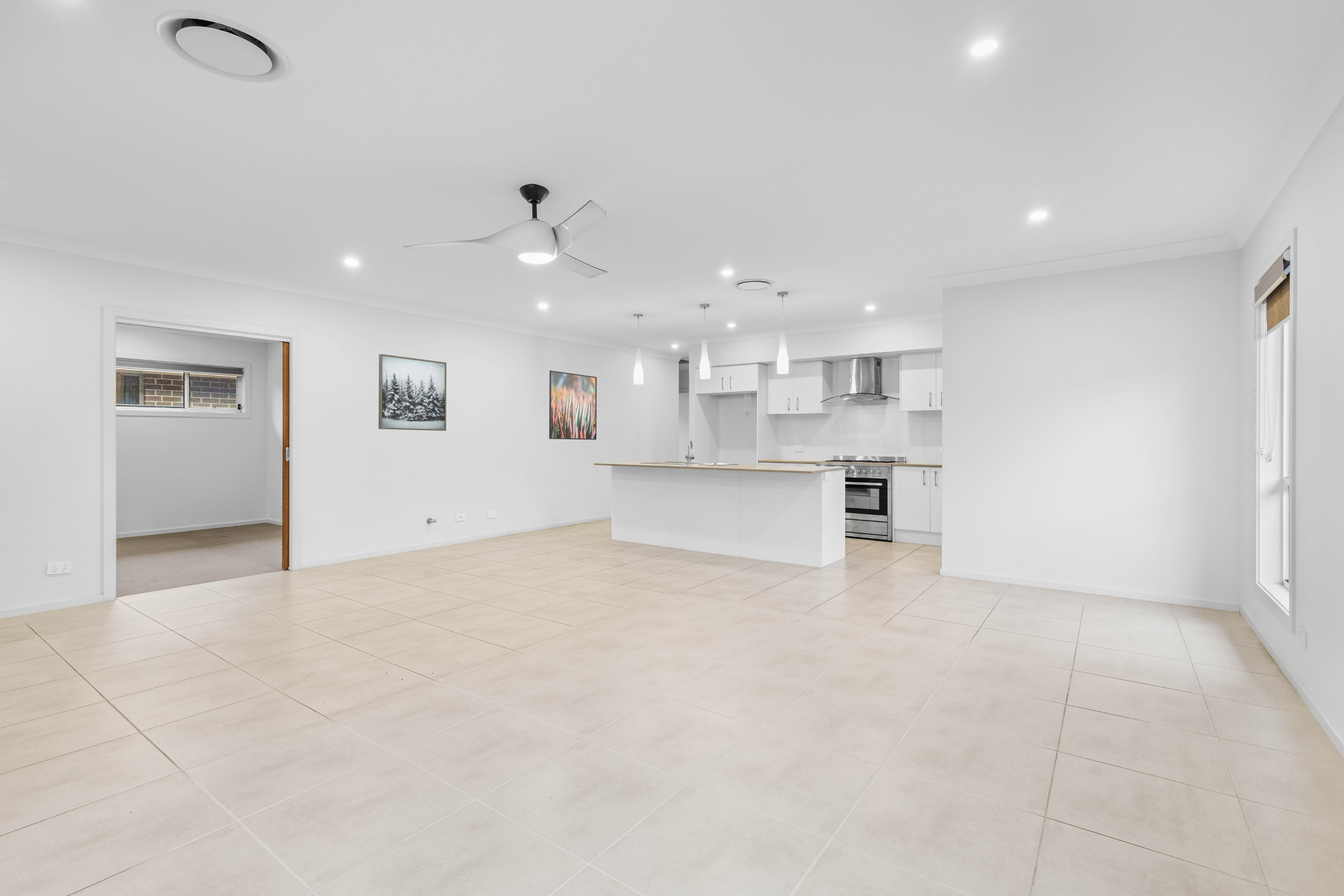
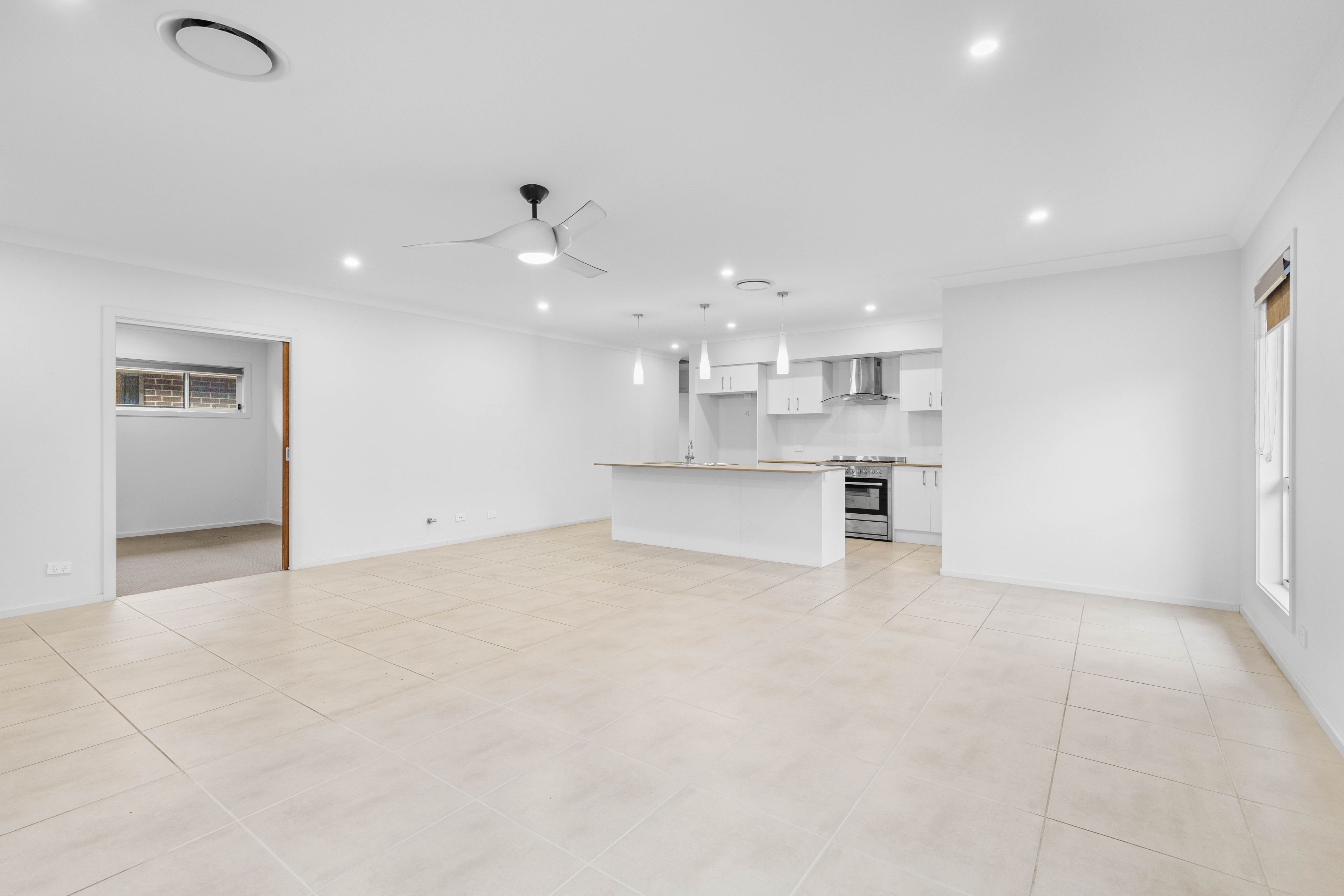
- wall art [378,354,447,431]
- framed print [549,370,597,440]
